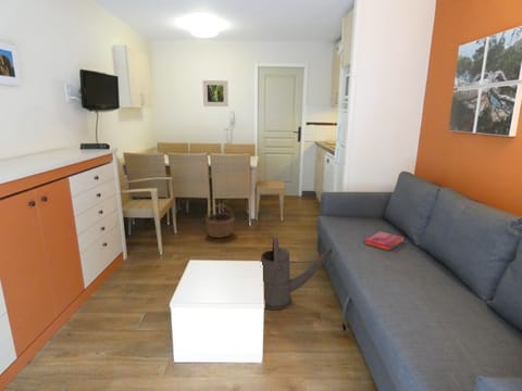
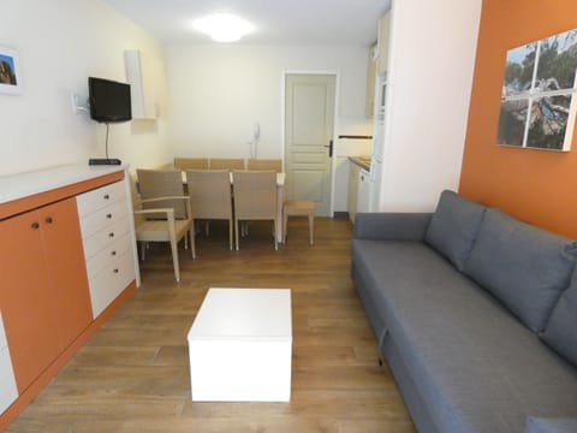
- hardback book [364,230,405,252]
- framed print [201,79,229,108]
- wicker basket [204,204,236,239]
- watering can [259,236,333,311]
